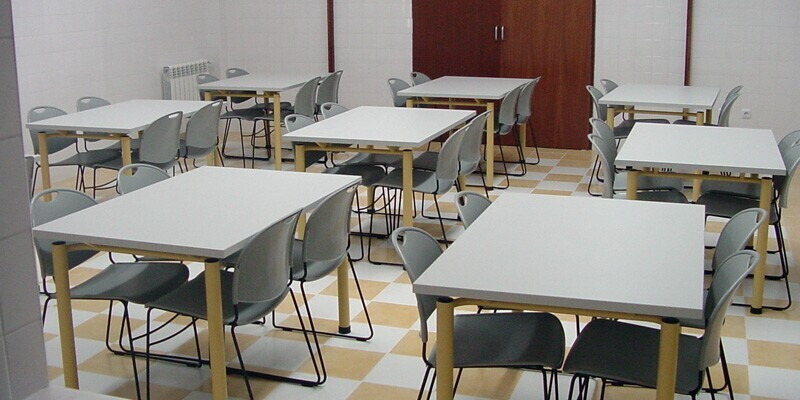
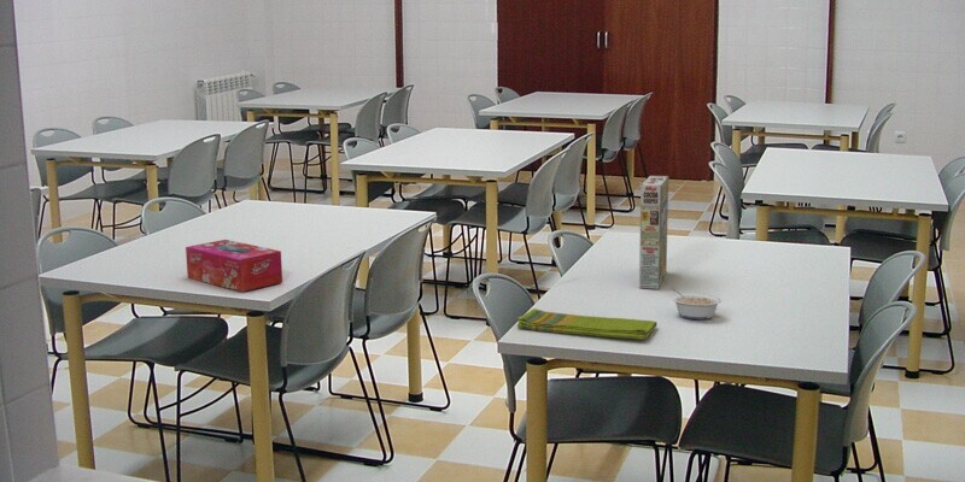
+ cereal box [638,175,669,290]
+ legume [671,288,723,321]
+ tissue box [185,239,283,293]
+ dish towel [516,307,659,340]
